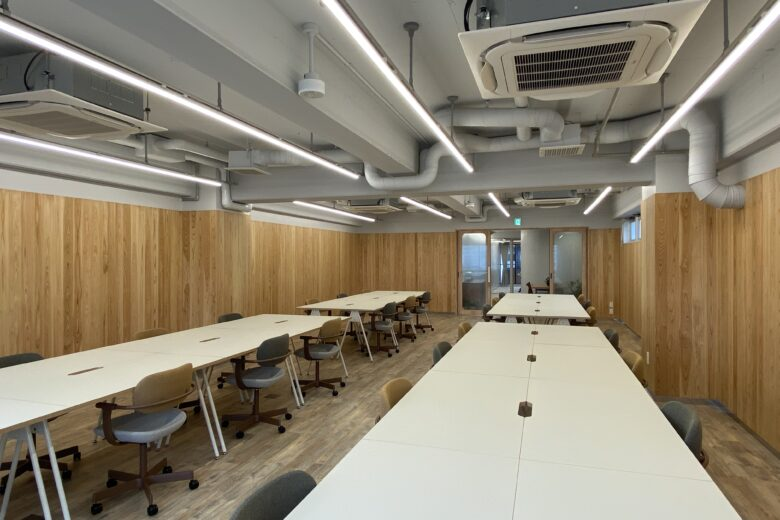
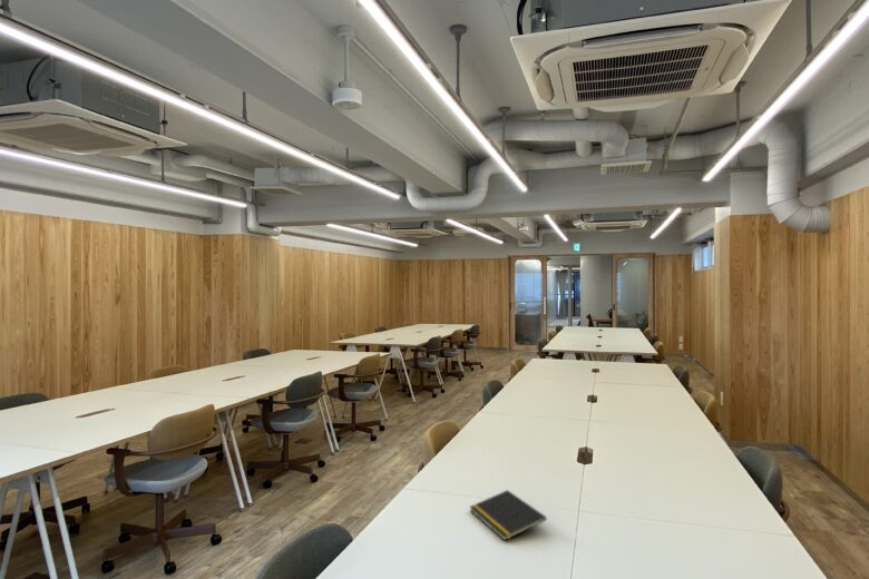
+ notepad [468,489,548,541]
